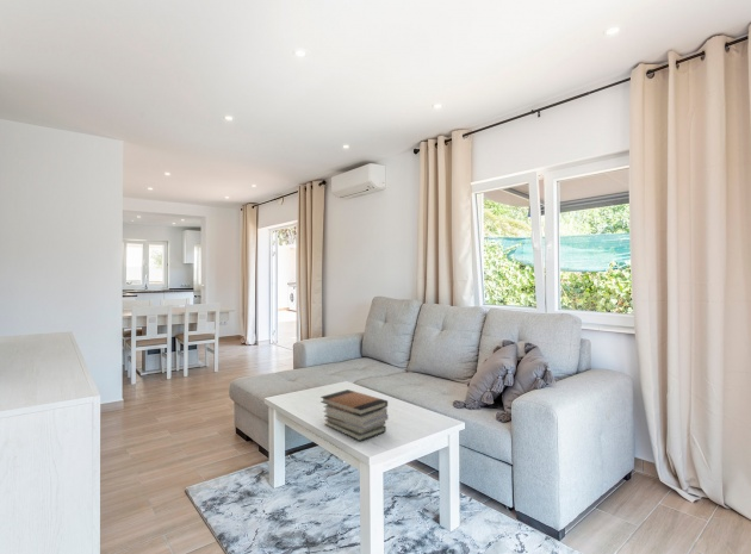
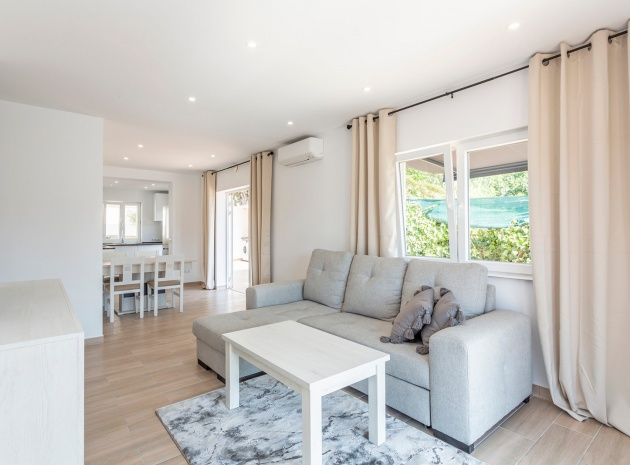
- book stack [319,388,389,442]
